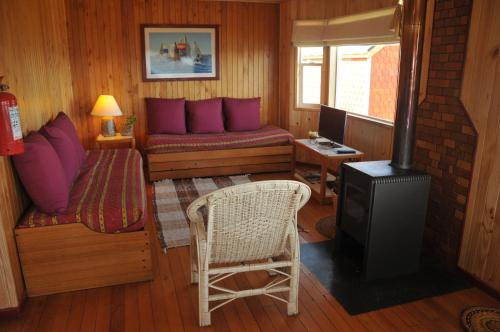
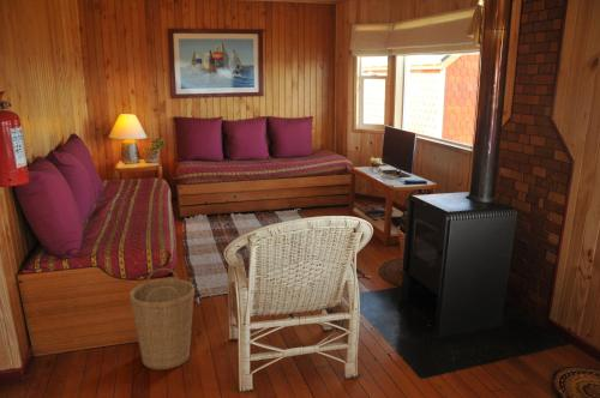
+ basket [128,267,196,372]
